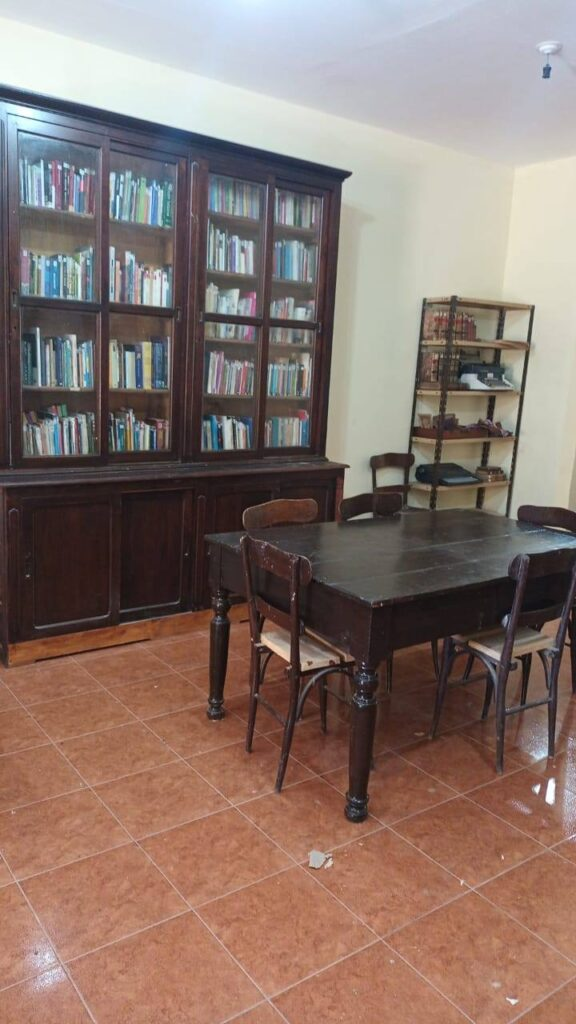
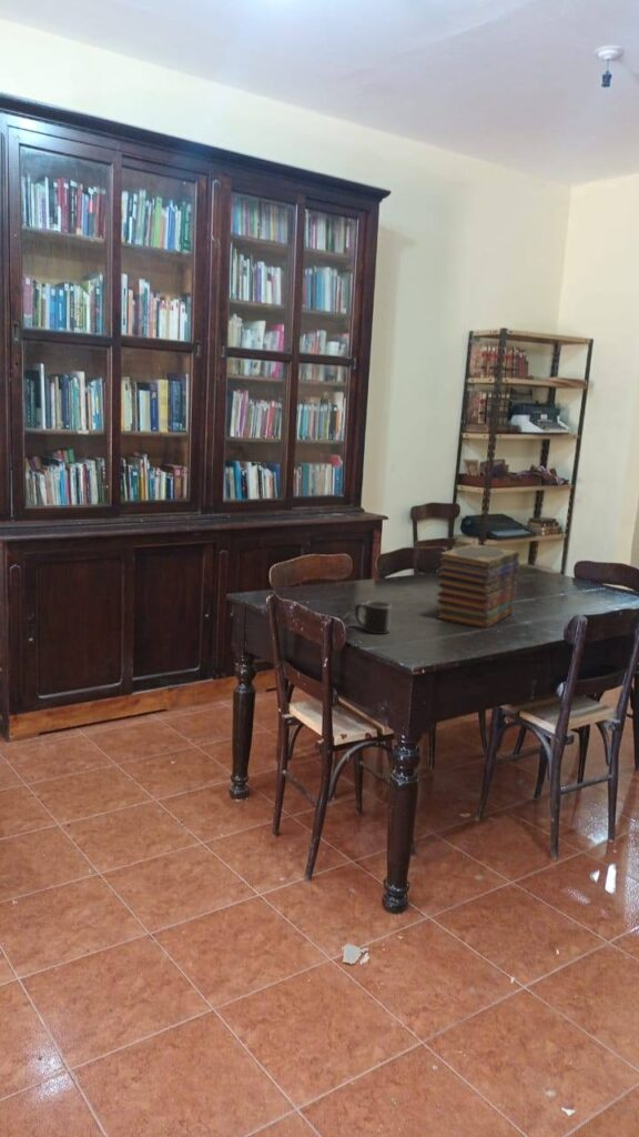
+ book stack [435,543,520,630]
+ mug [354,600,392,635]
